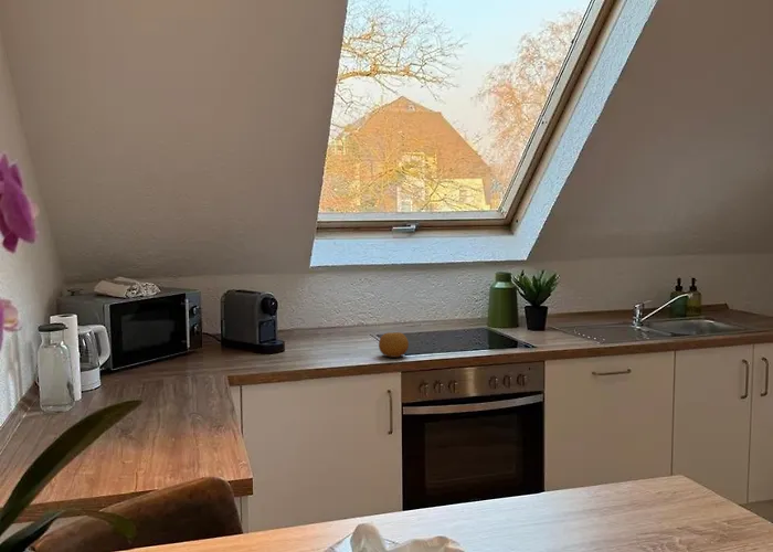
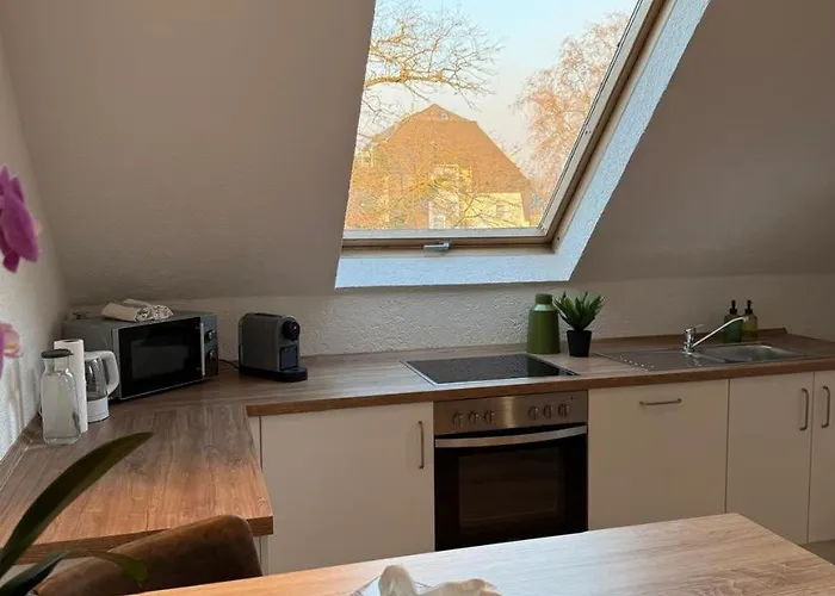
- fruit [378,331,410,359]
